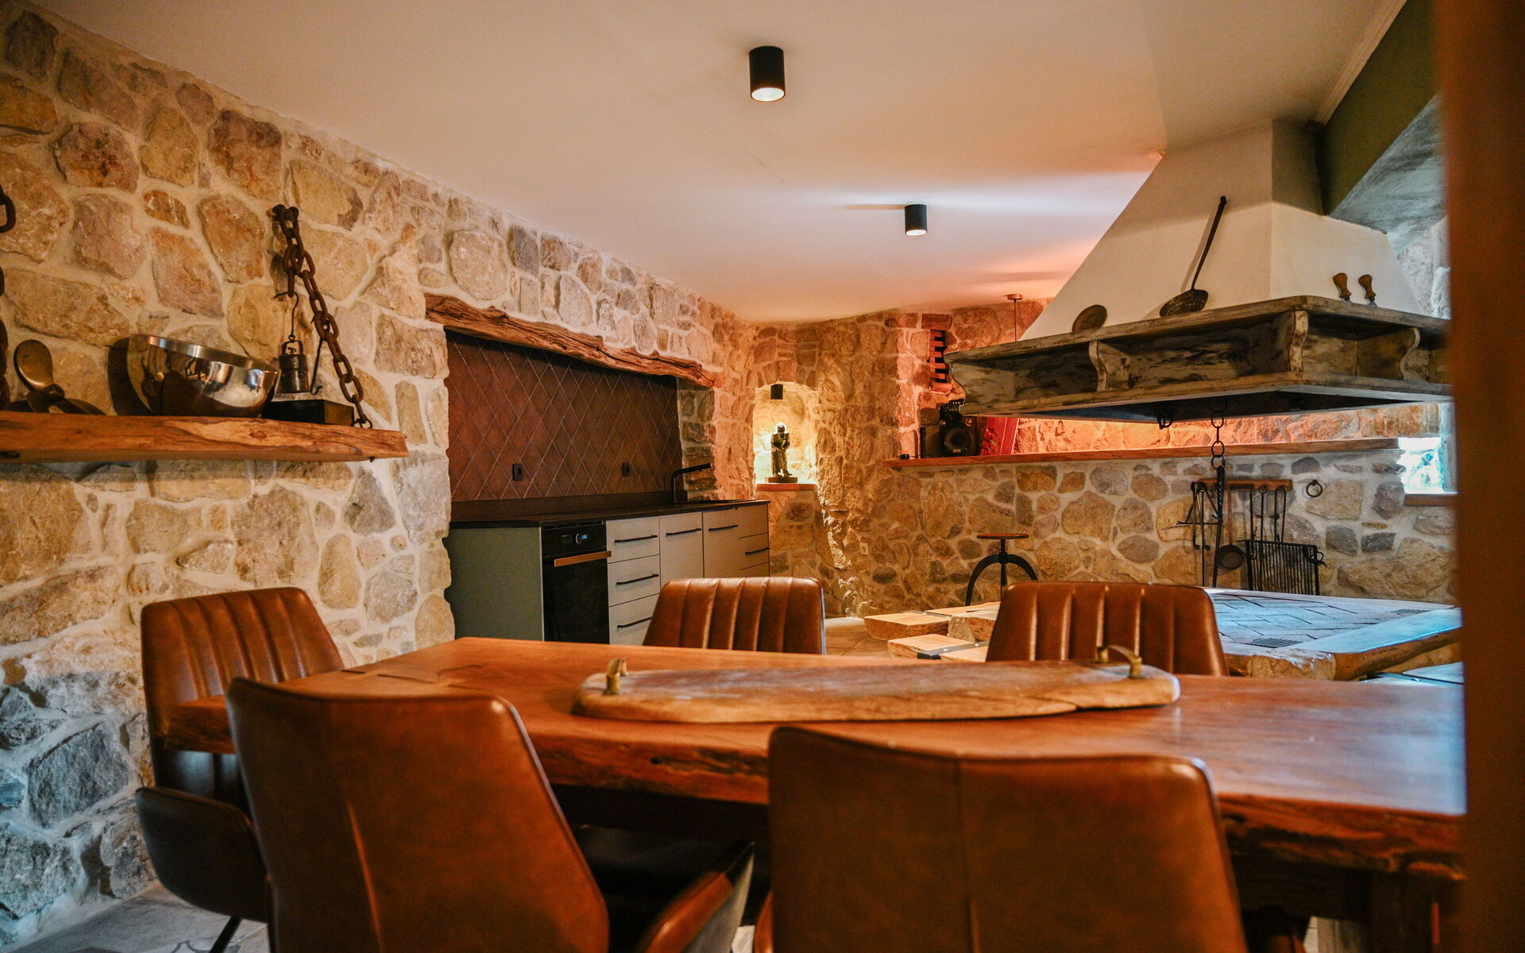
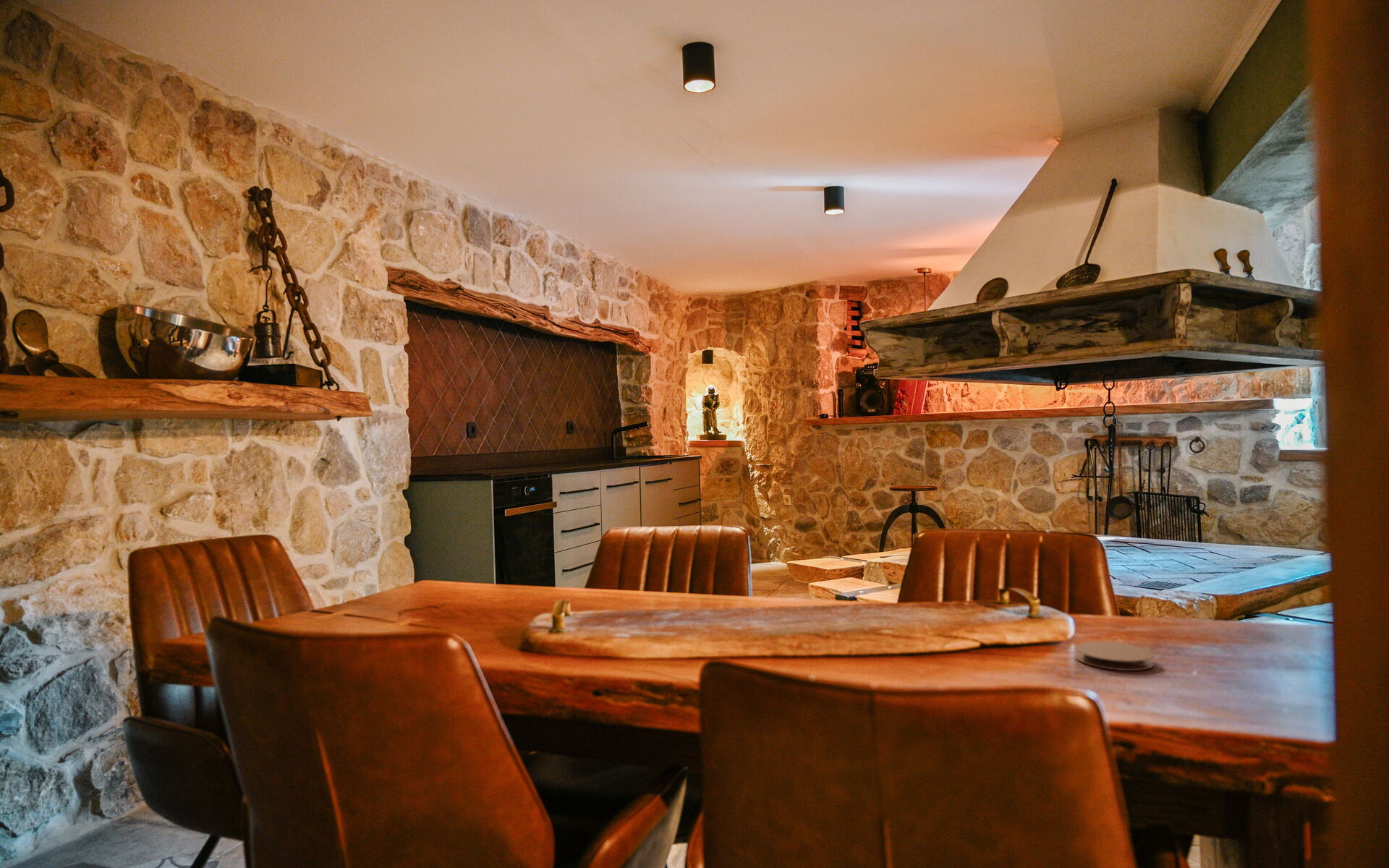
+ coaster [1074,641,1154,671]
